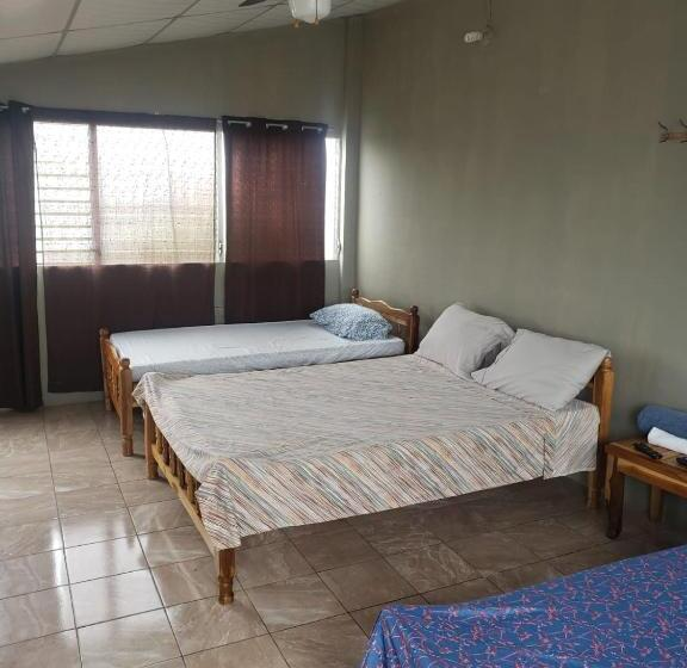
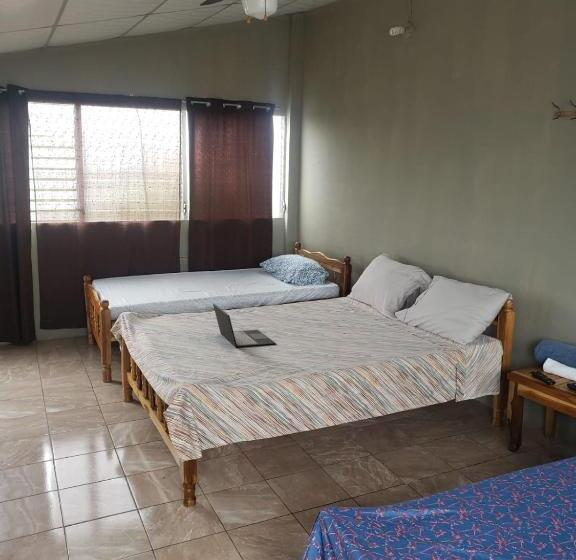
+ laptop [212,303,277,348]
